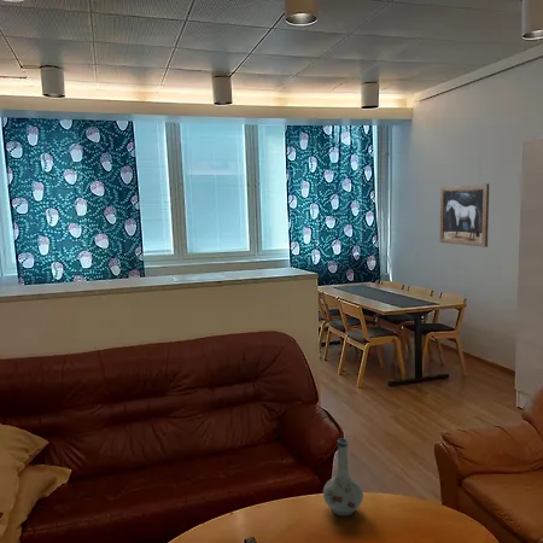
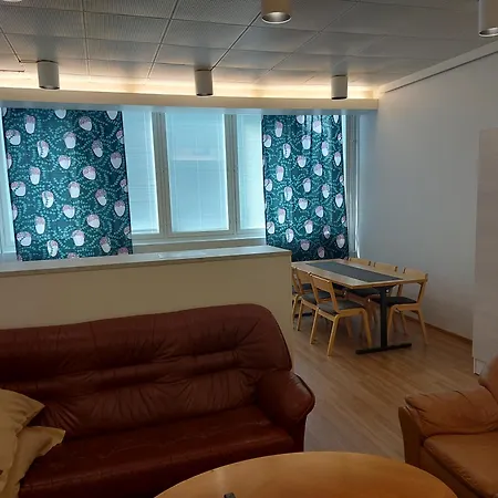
- wall art [439,182,490,249]
- vase [322,437,364,516]
